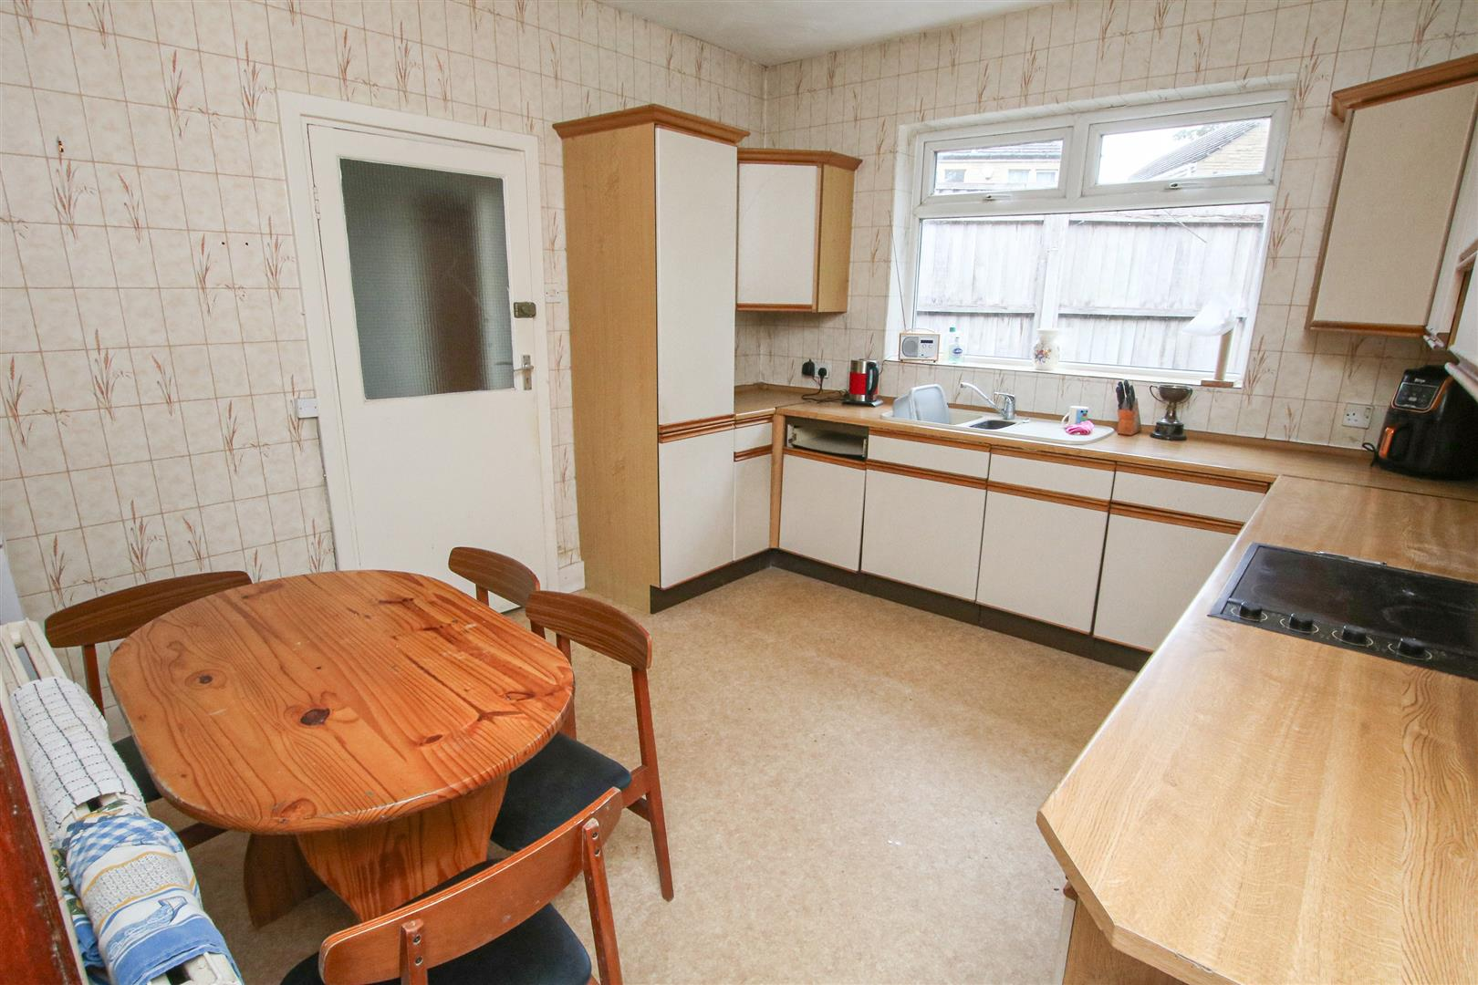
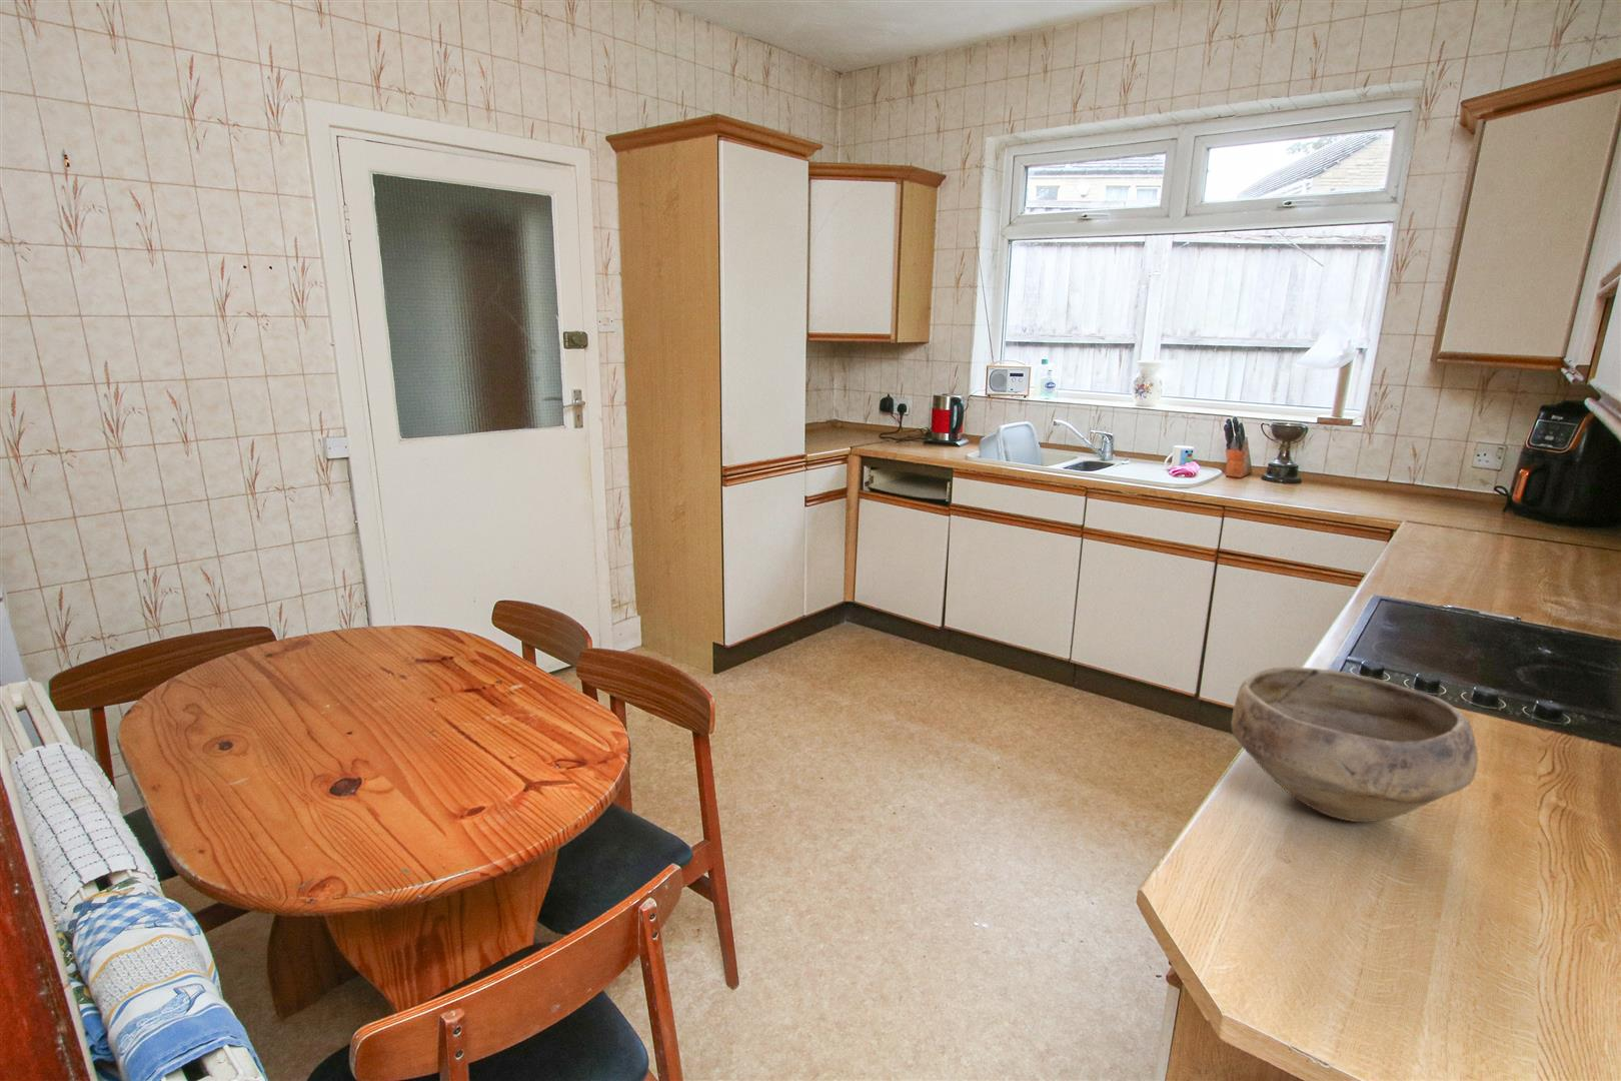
+ bowl [1230,666,1479,824]
